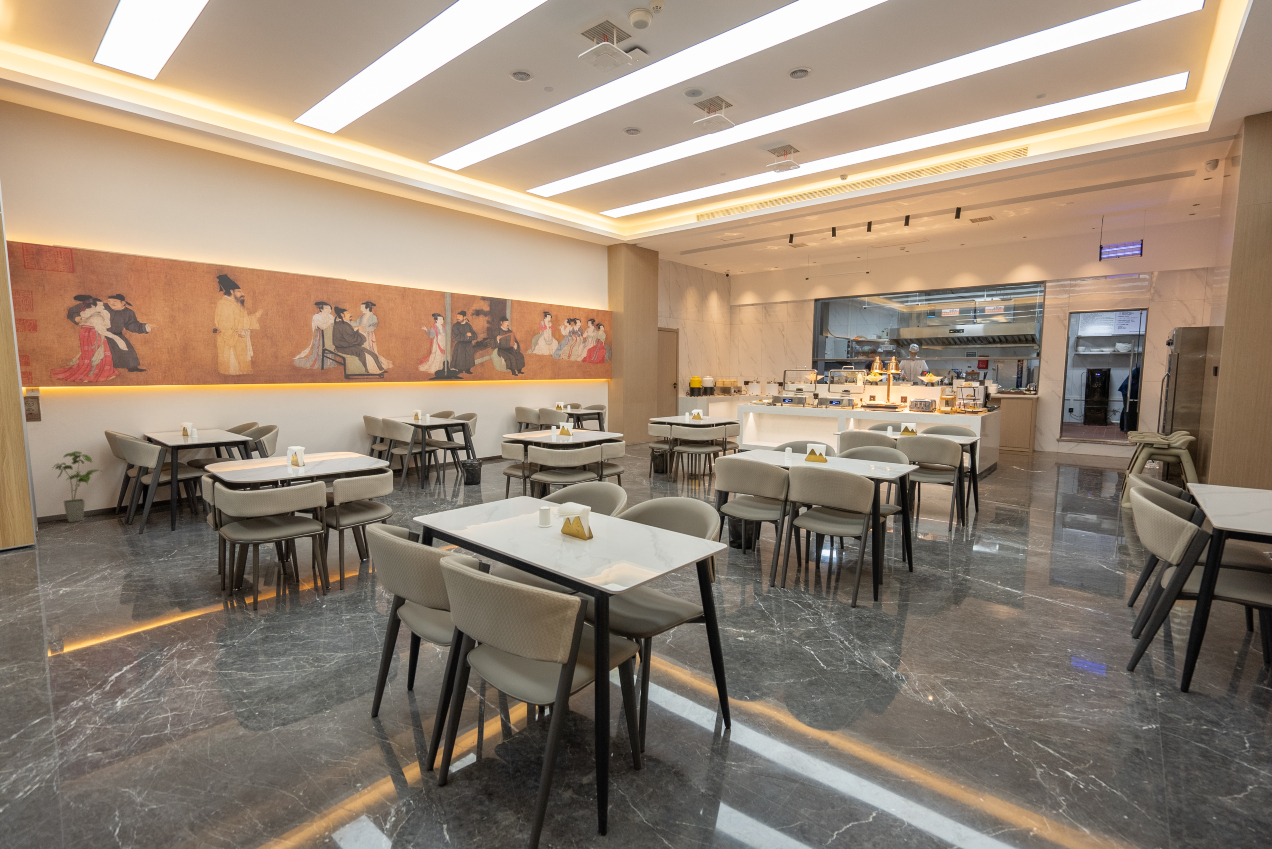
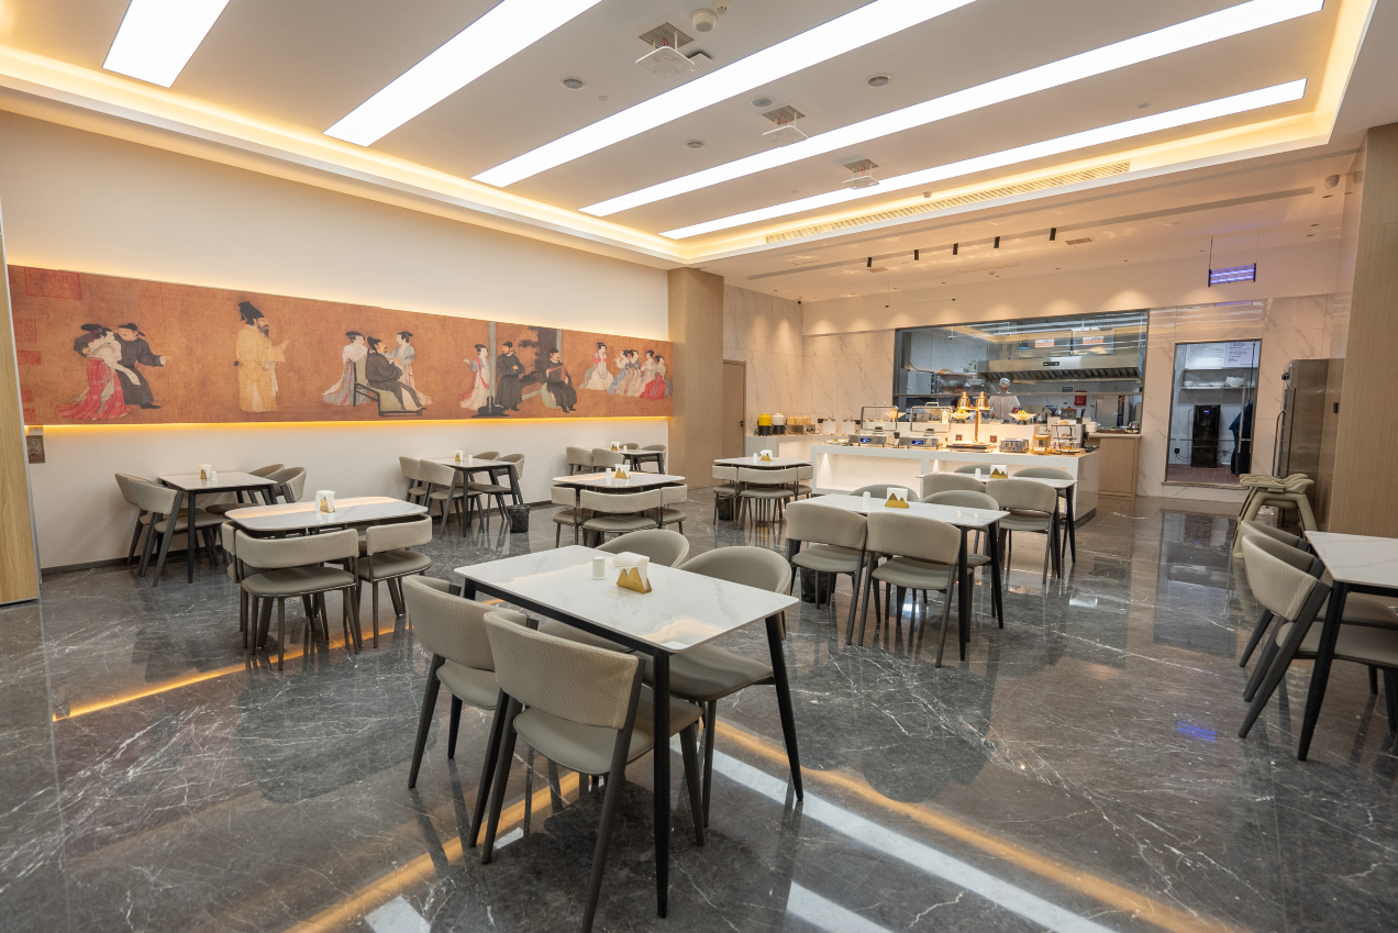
- house plant [51,450,104,523]
